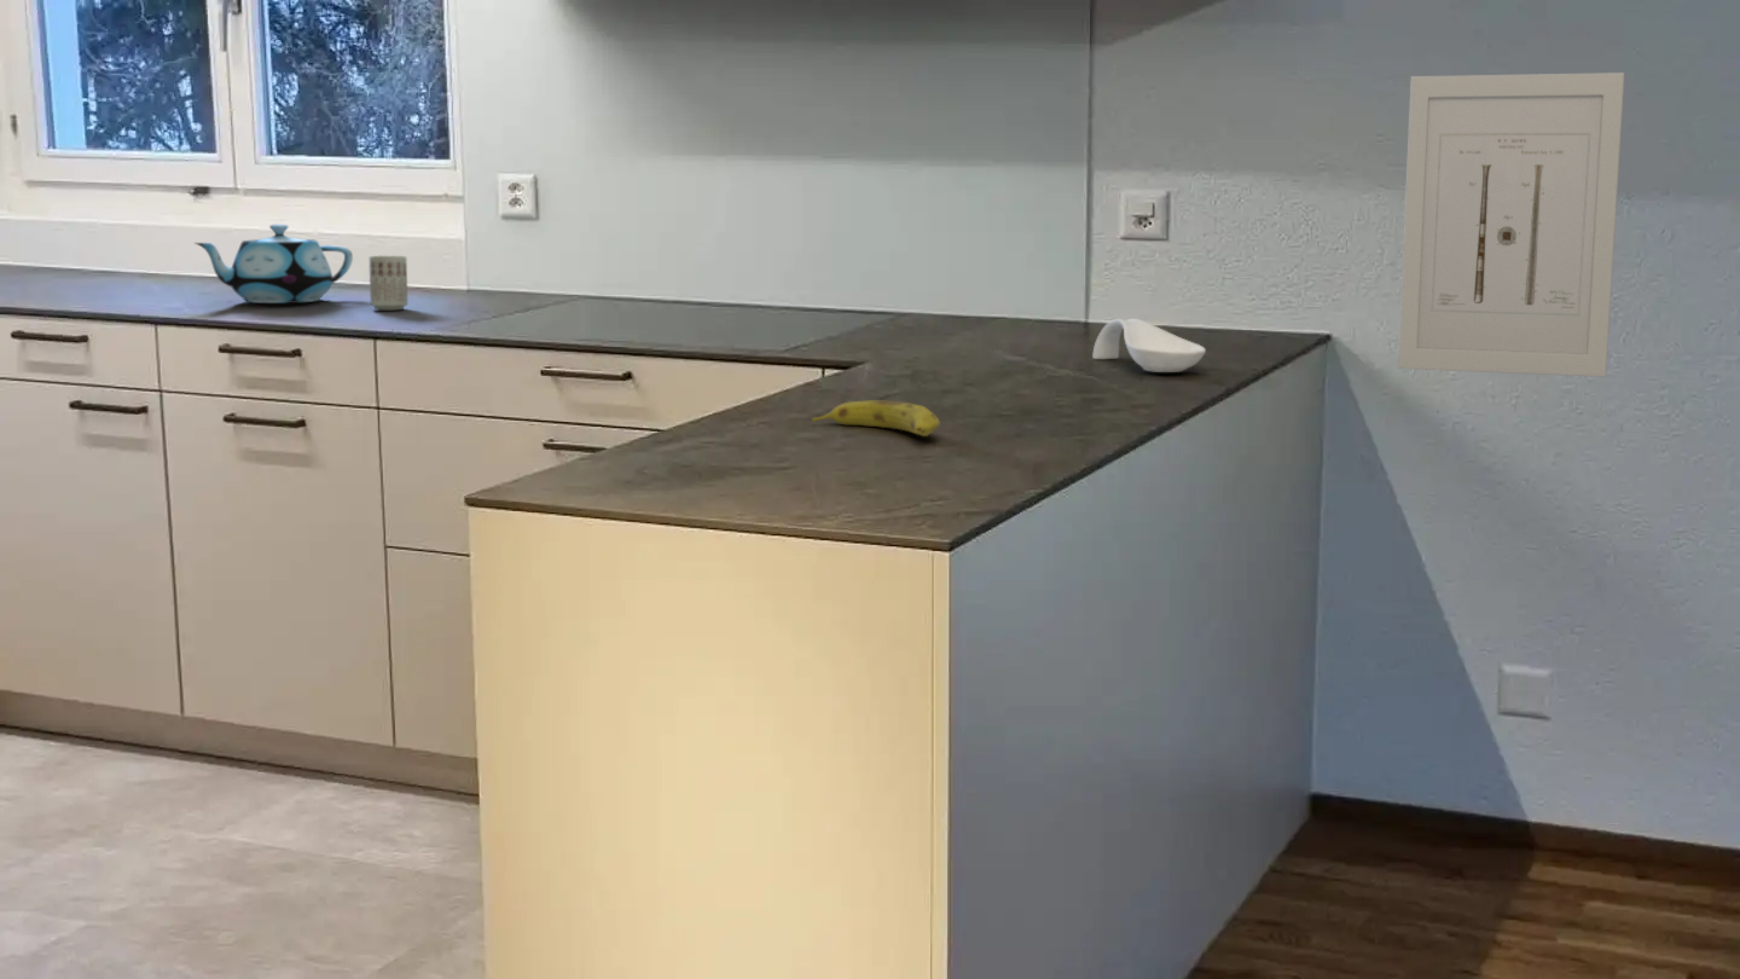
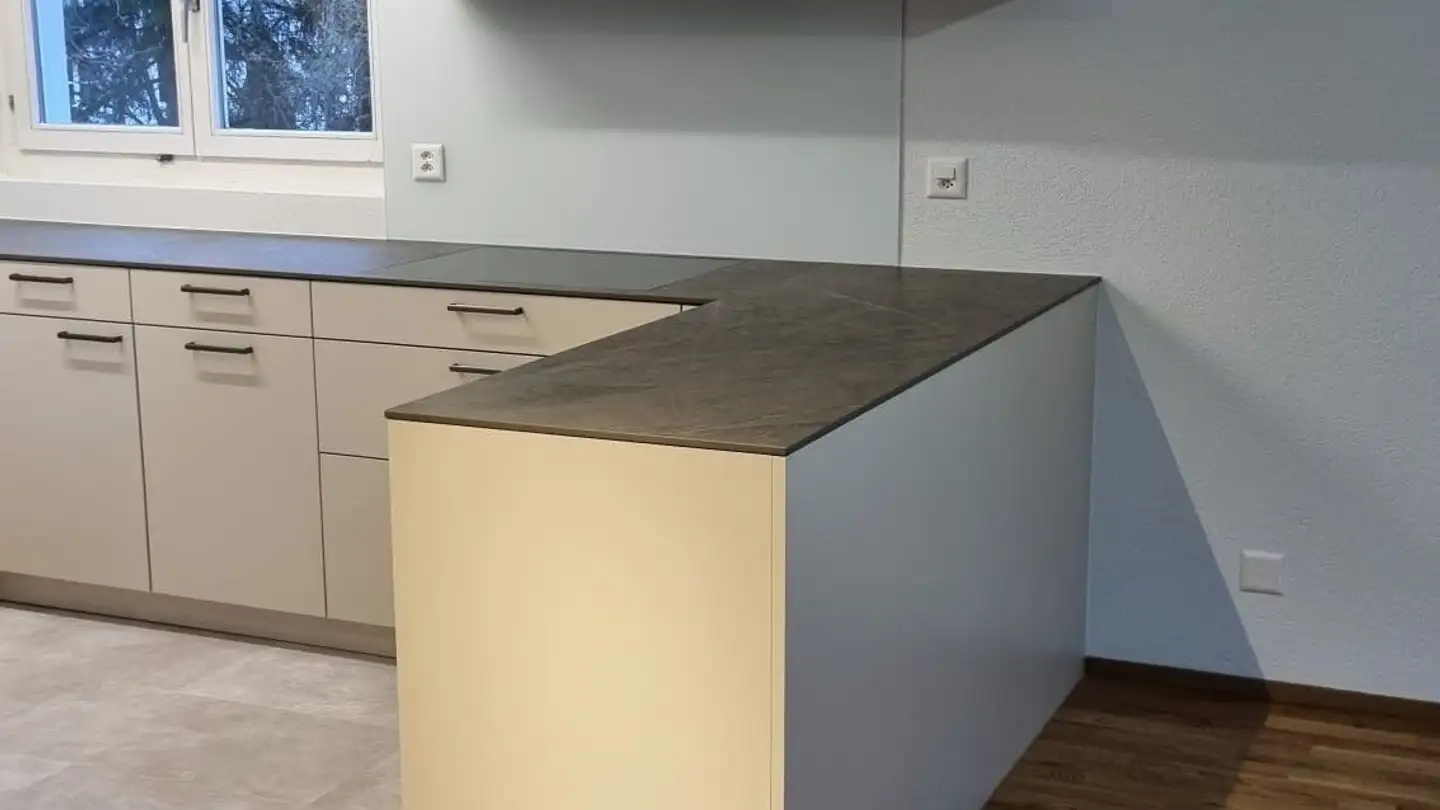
- spoon rest [1091,318,1207,373]
- wall art [1397,71,1626,378]
- cup [369,255,408,311]
- fruit [811,400,941,438]
- teapot [193,224,354,305]
